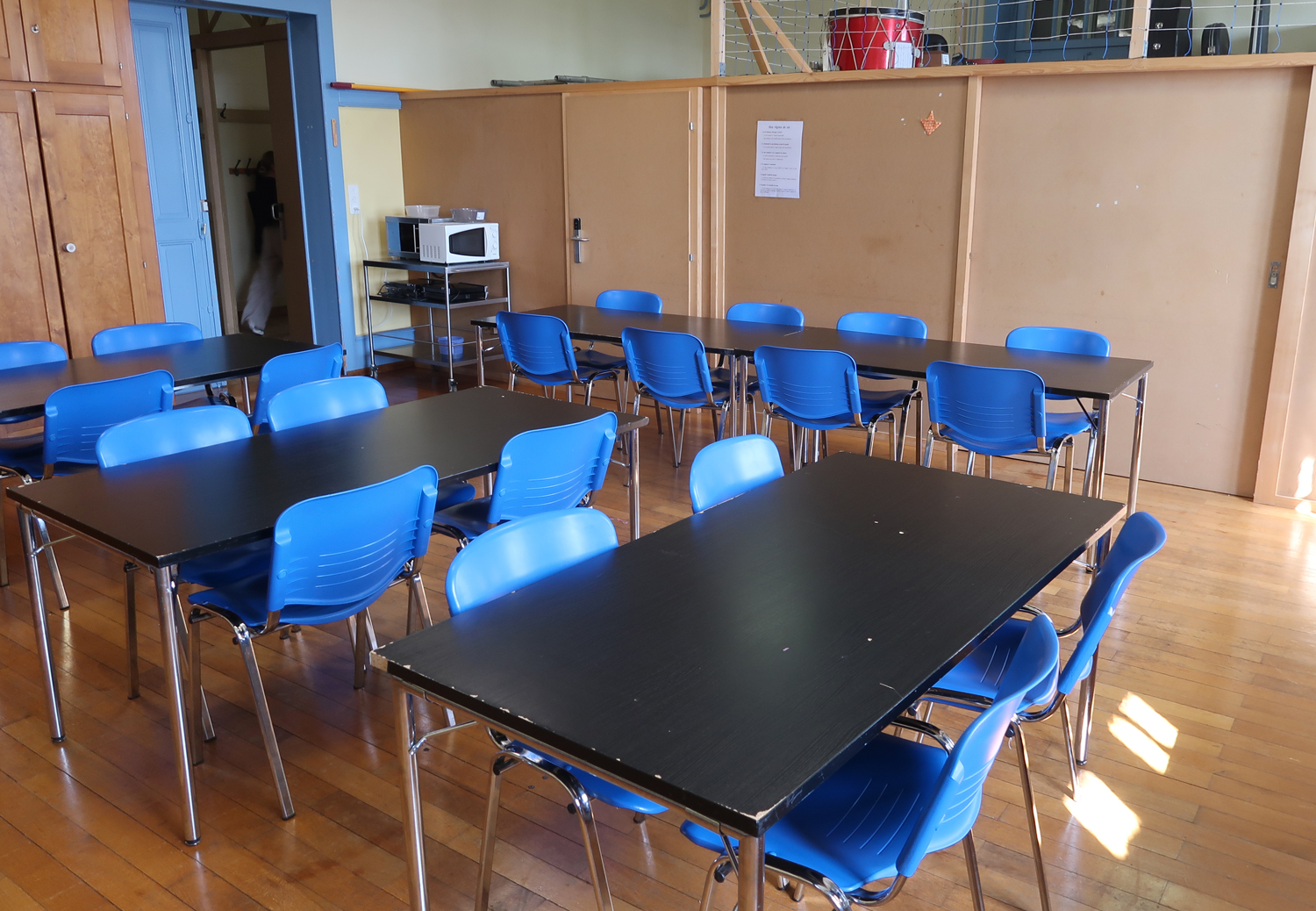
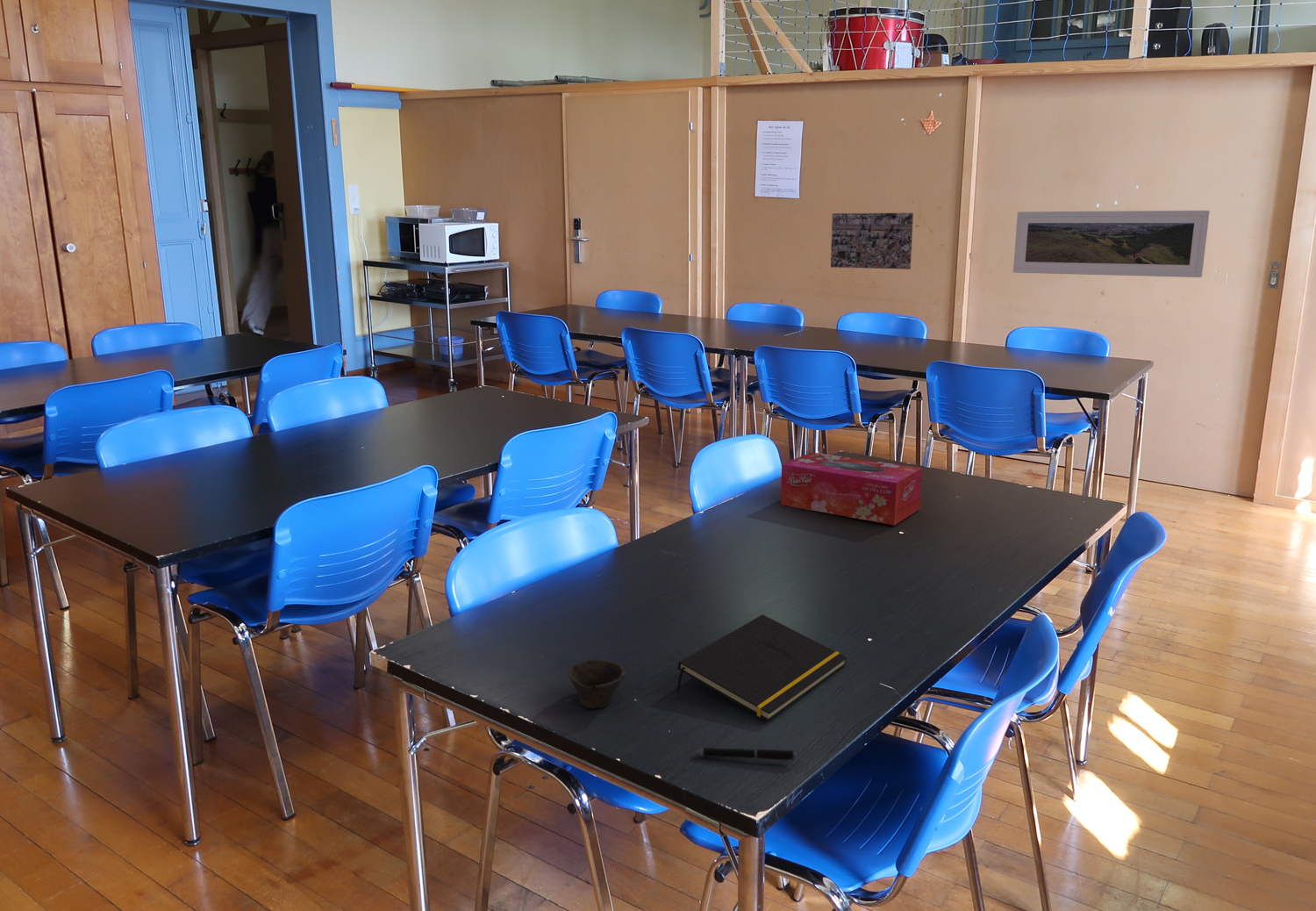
+ tissue box [780,451,923,527]
+ map [830,212,914,270]
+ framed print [1012,210,1211,278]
+ notepad [676,614,848,721]
+ cup [568,658,626,709]
+ pen [692,747,798,763]
